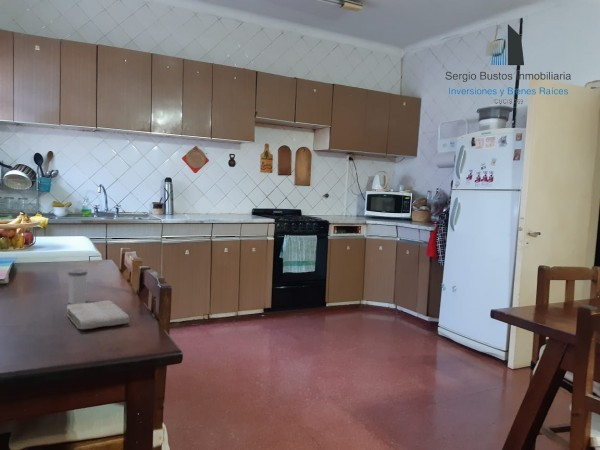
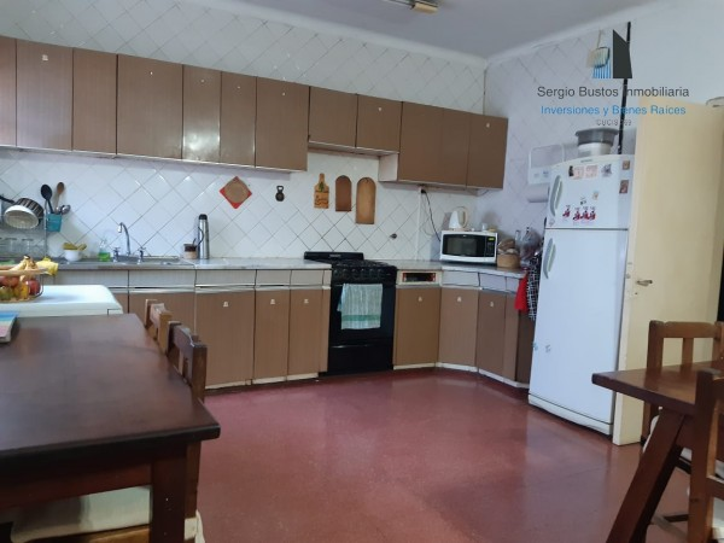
- washcloth [66,299,131,330]
- salt shaker [67,269,88,304]
